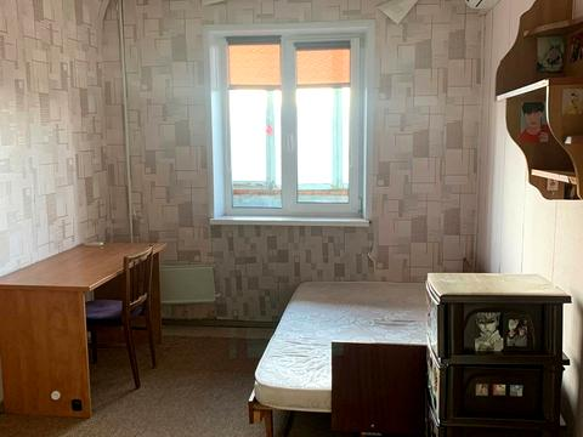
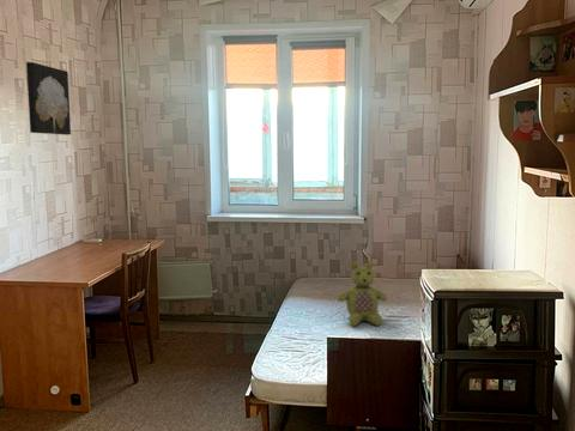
+ stuffed bear [337,260,388,327]
+ wall art [25,61,72,136]
